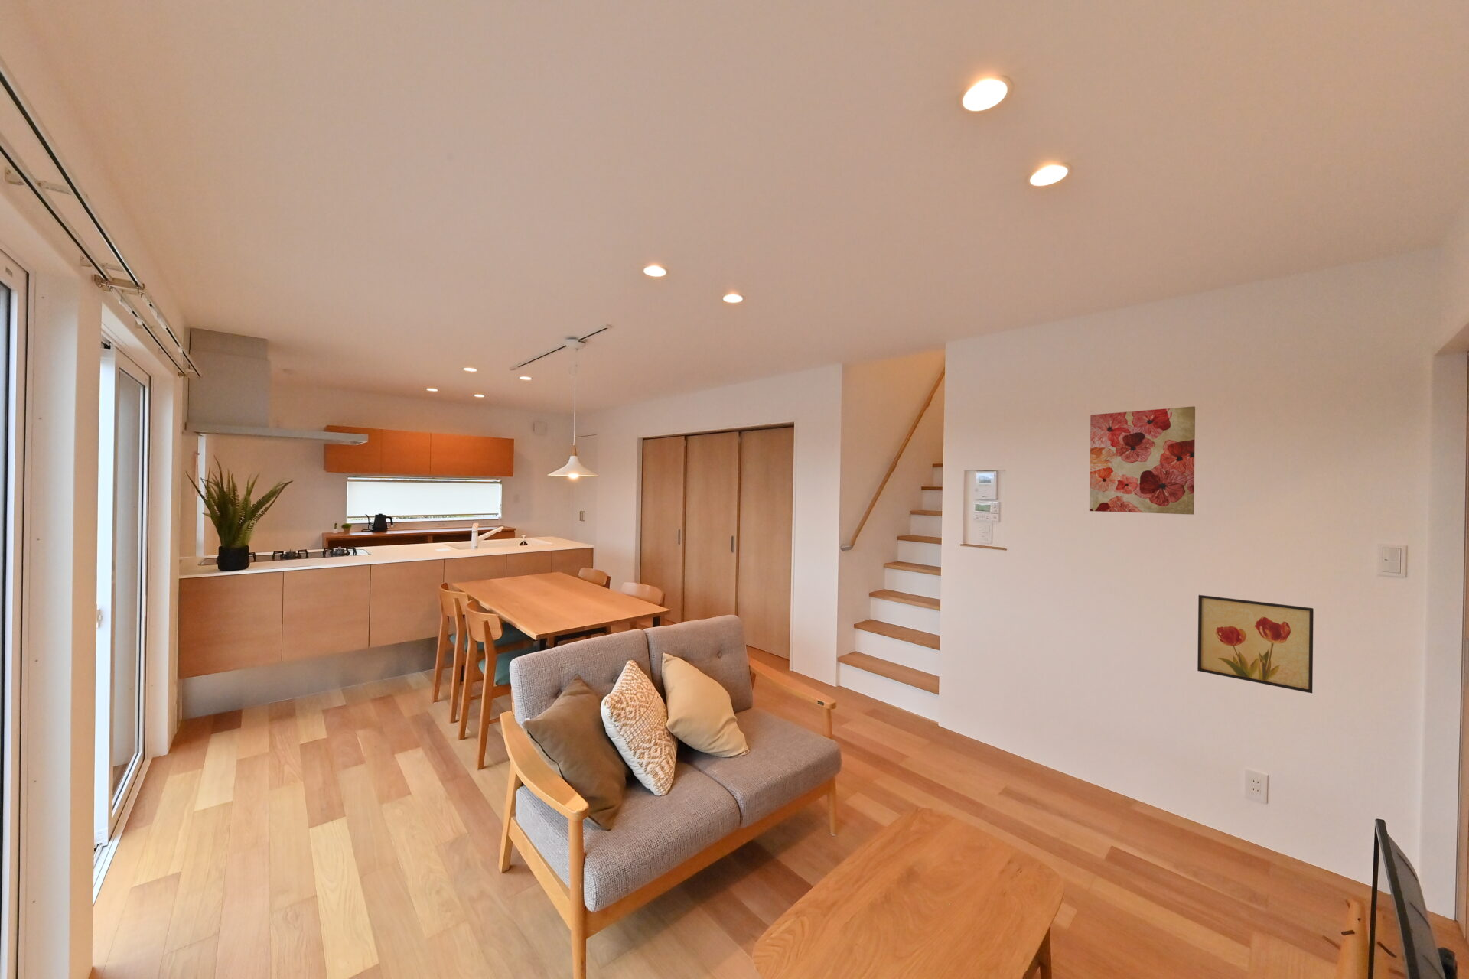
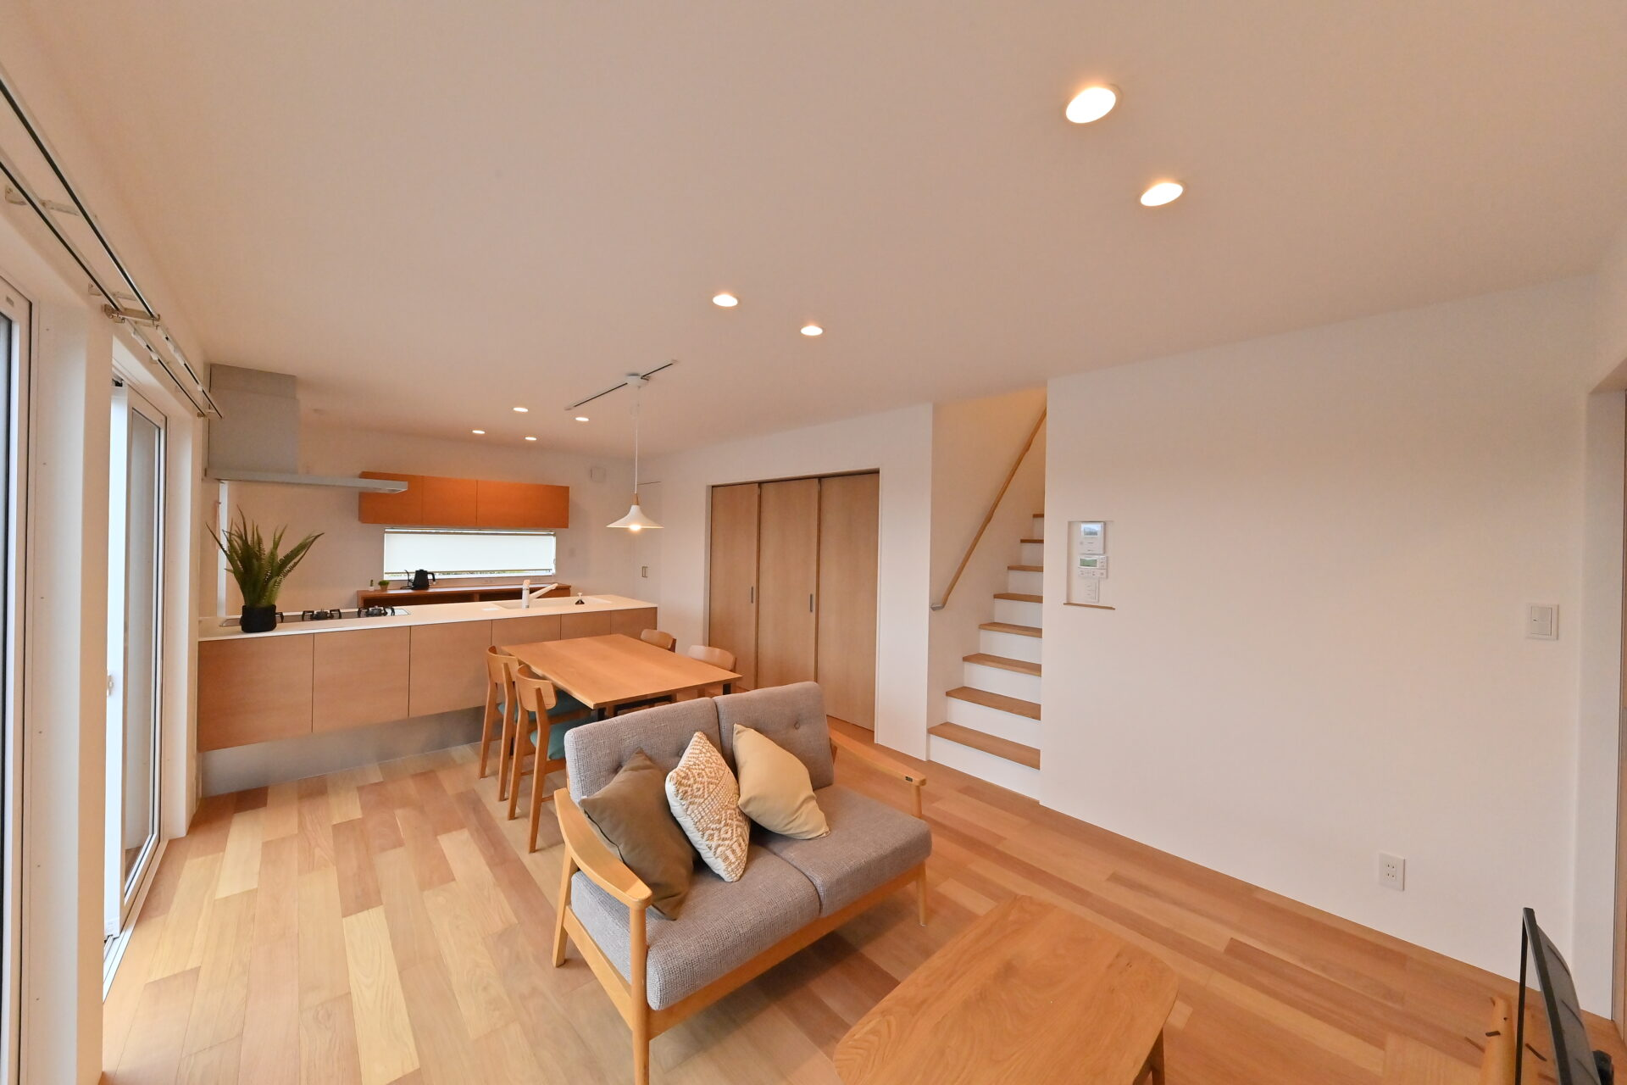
- wall art [1089,405,1196,516]
- wall art [1197,594,1315,695]
